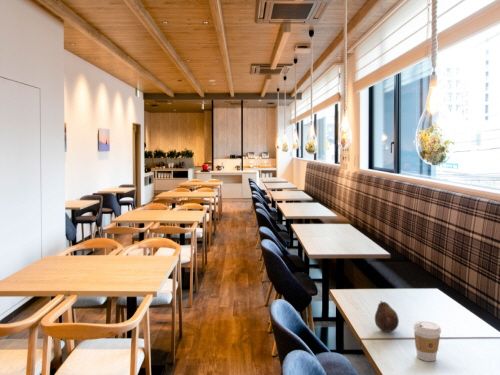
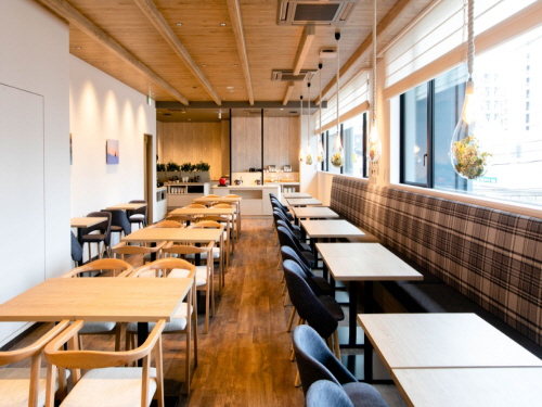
- coffee cup [413,320,442,362]
- fruit [374,300,400,333]
